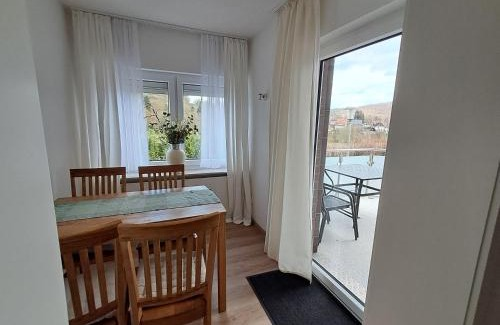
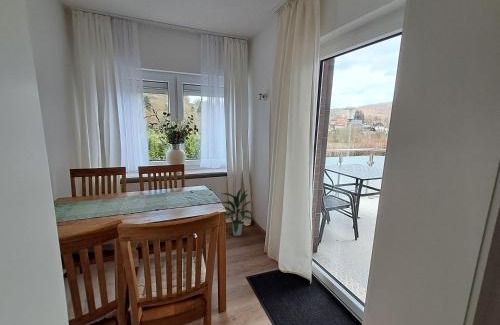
+ indoor plant [220,186,253,237]
